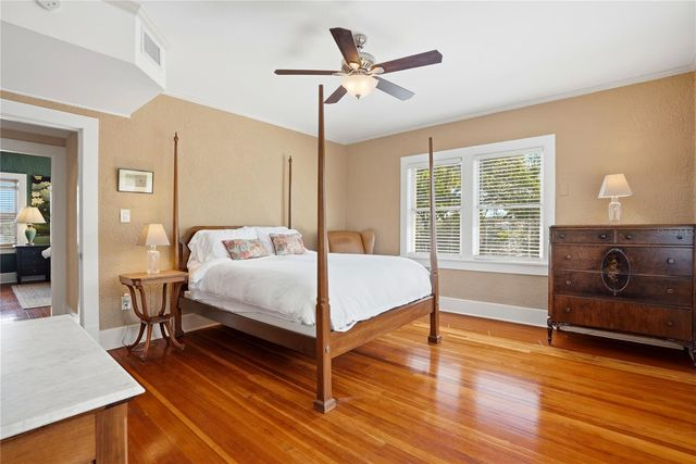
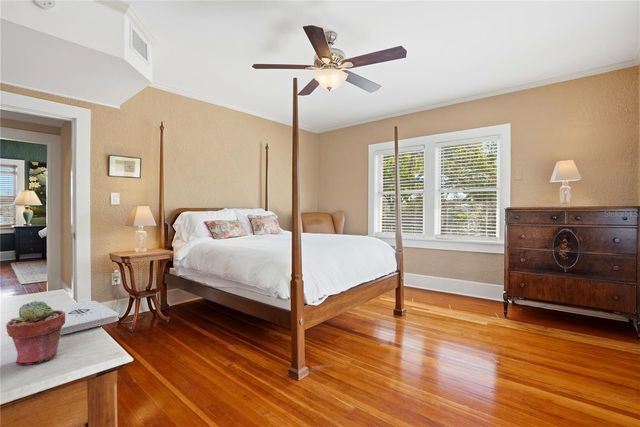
+ notepad [51,300,120,336]
+ potted succulent [5,300,65,366]
